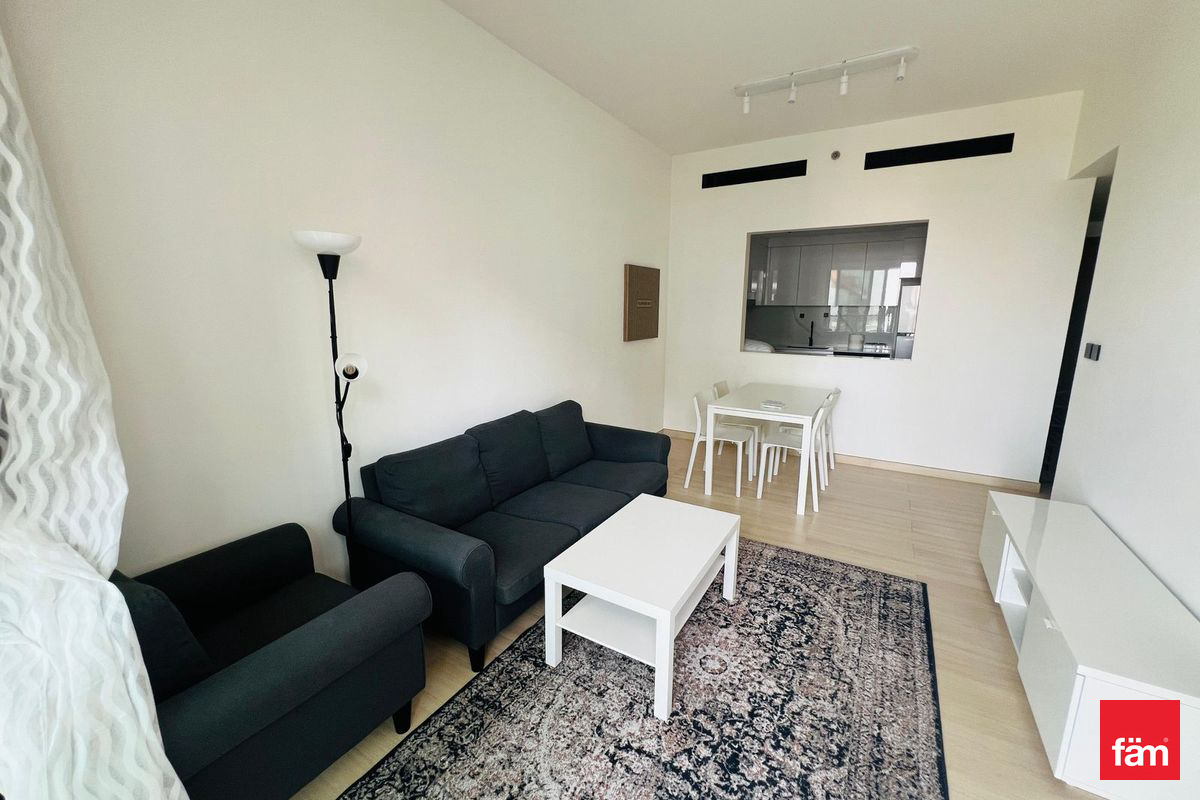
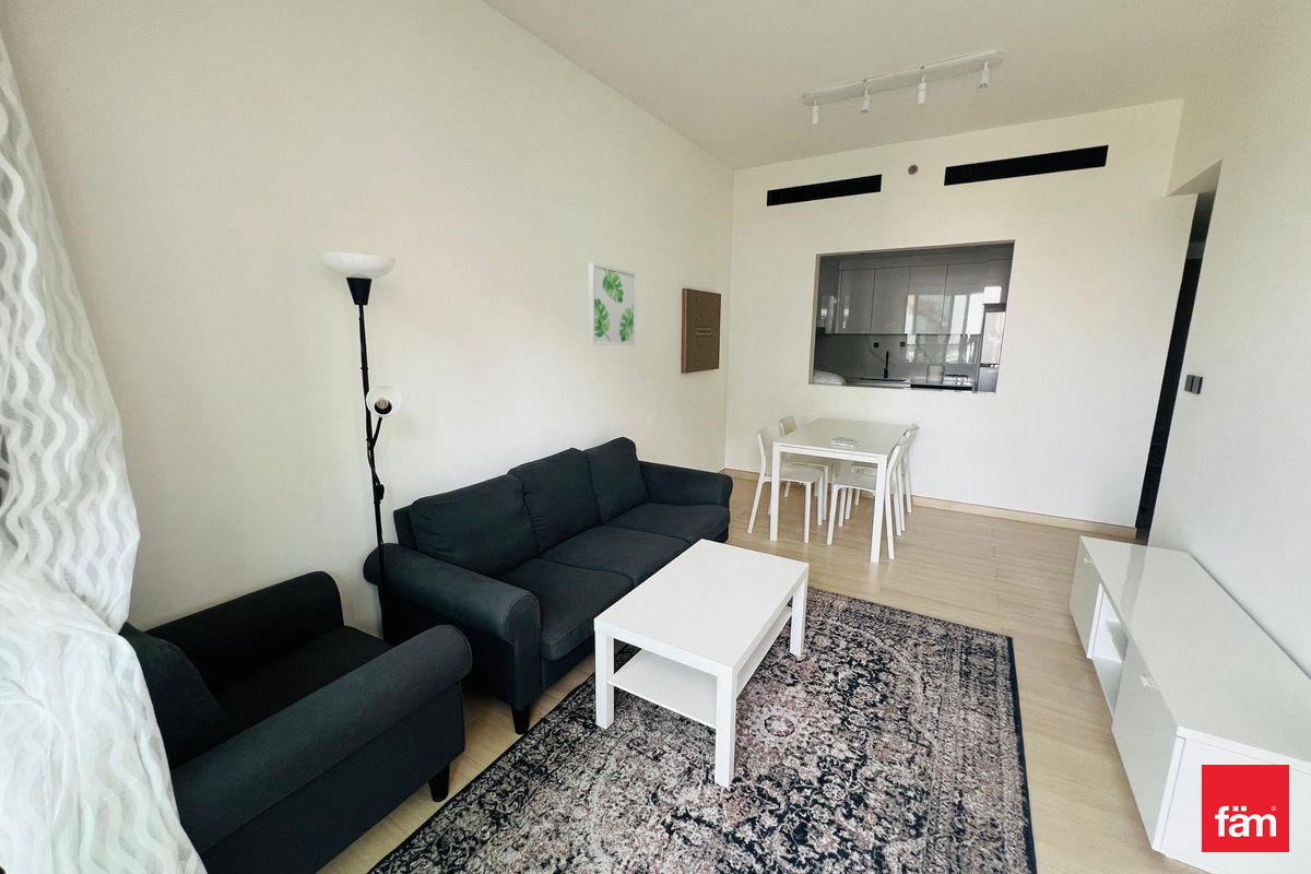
+ wall art [588,261,638,346]
